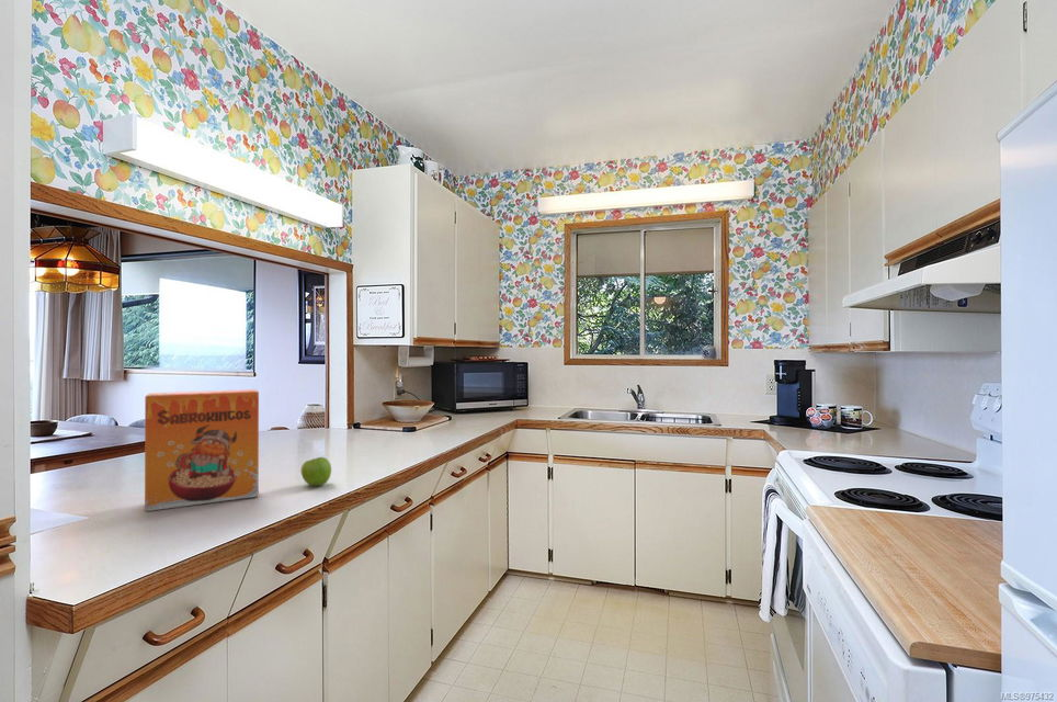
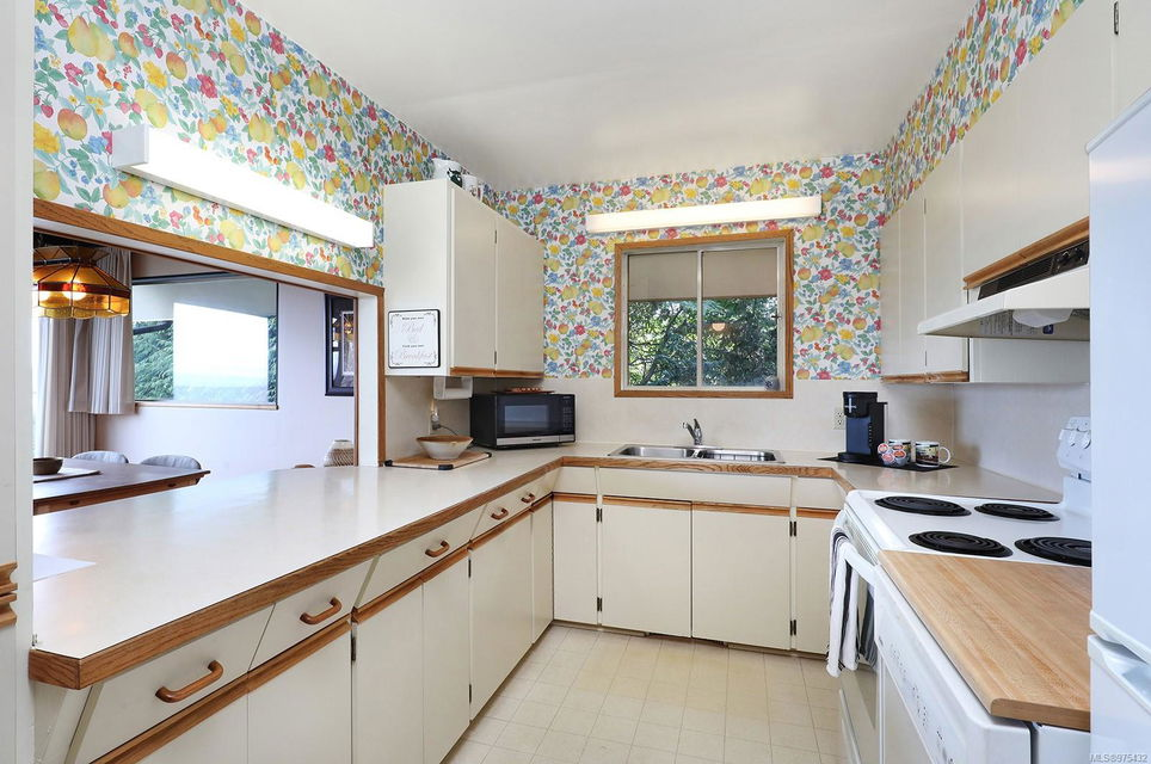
- cereal box [144,388,260,512]
- fruit [300,456,332,487]
